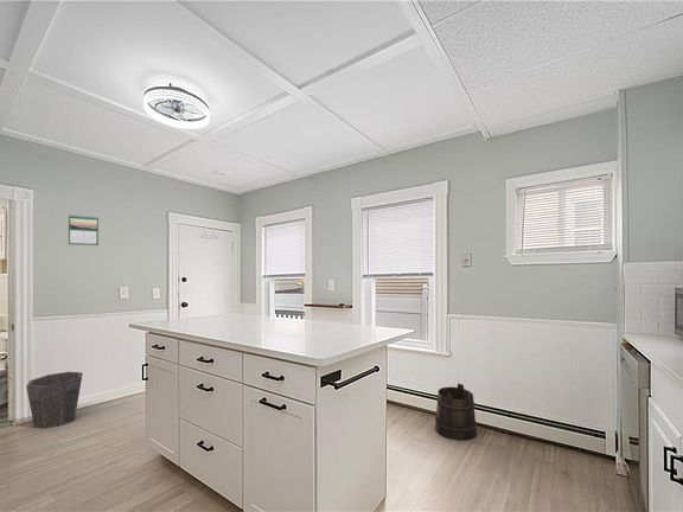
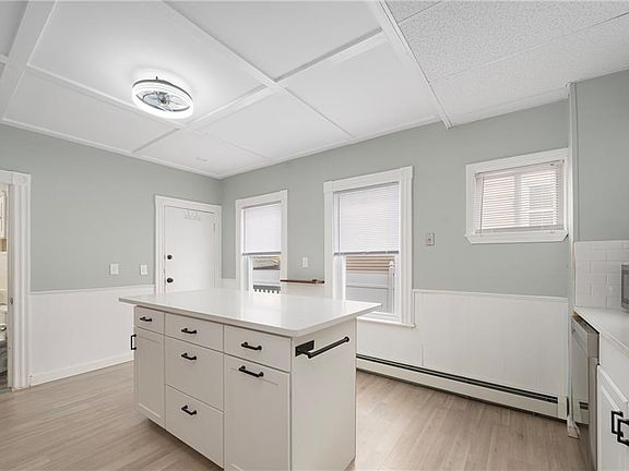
- waste bin [25,371,84,430]
- calendar [68,213,100,247]
- bucket [434,383,478,442]
